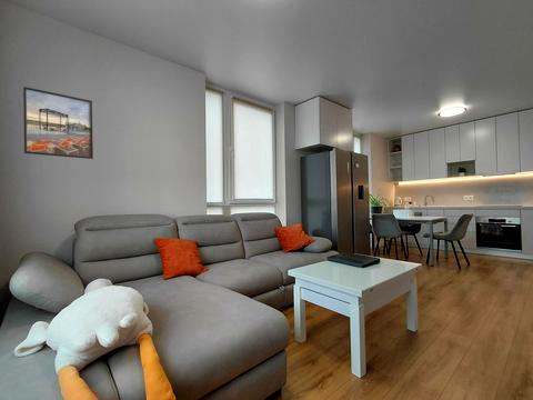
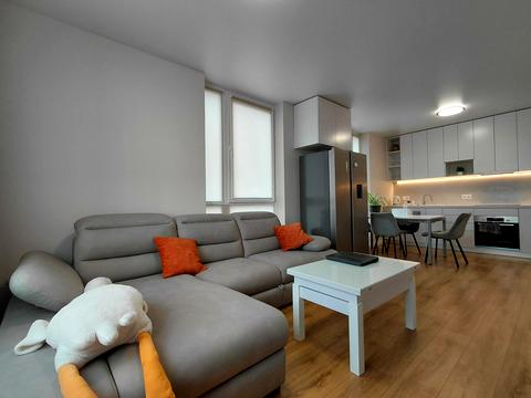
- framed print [22,86,94,160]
